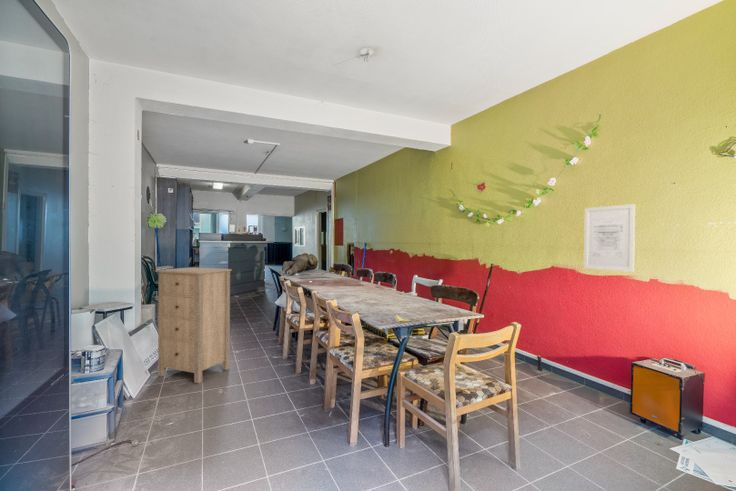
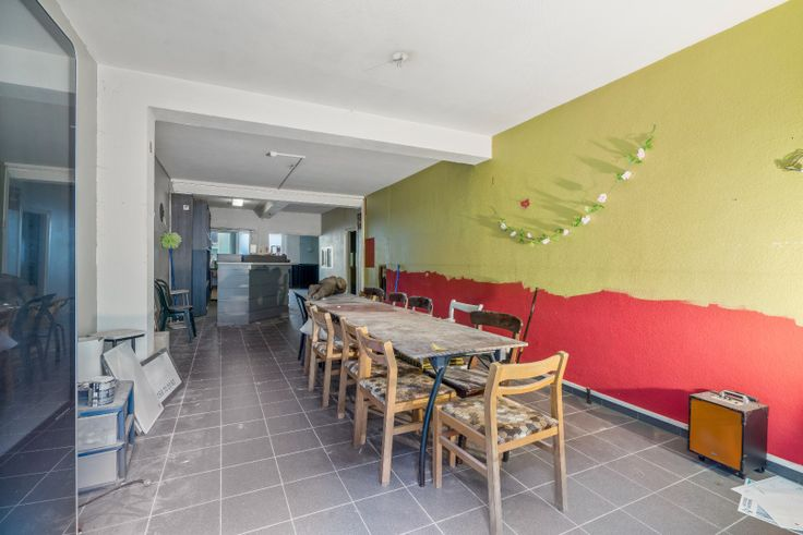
- wall art [583,203,636,273]
- storage cabinet [154,266,233,384]
